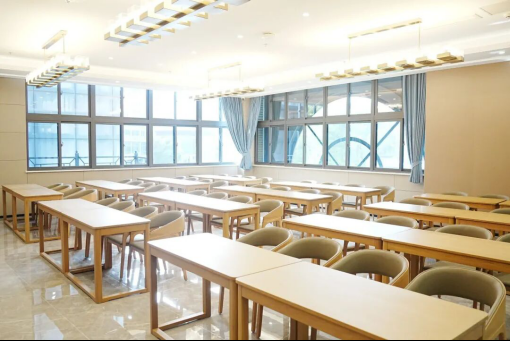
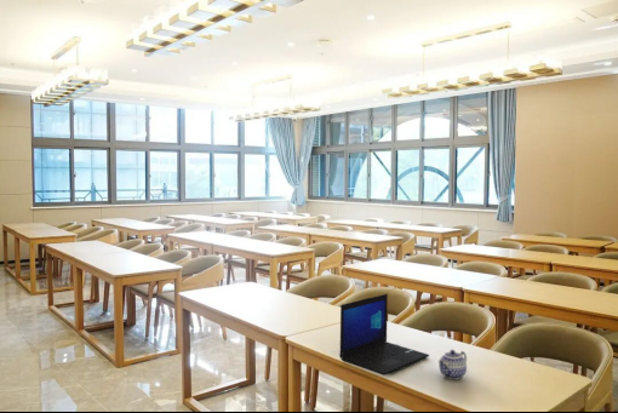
+ laptop [338,293,430,377]
+ teapot [437,349,468,380]
